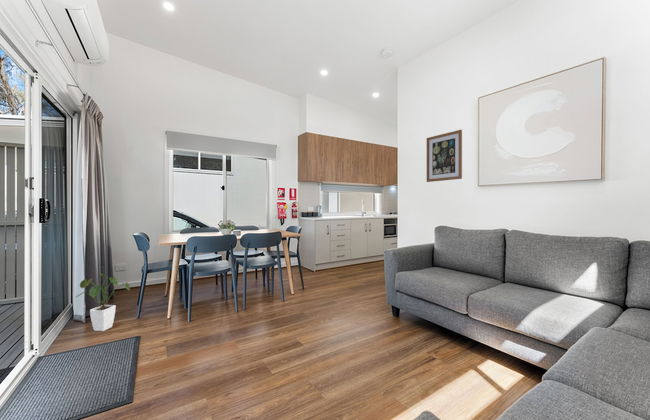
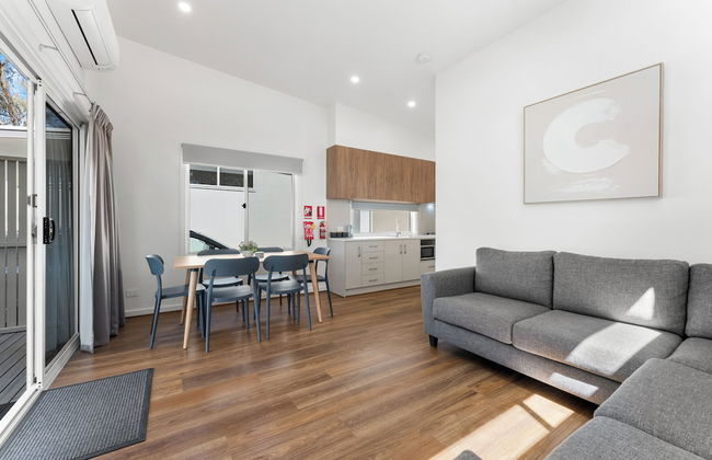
- house plant [74,272,131,332]
- wall art [426,129,463,183]
